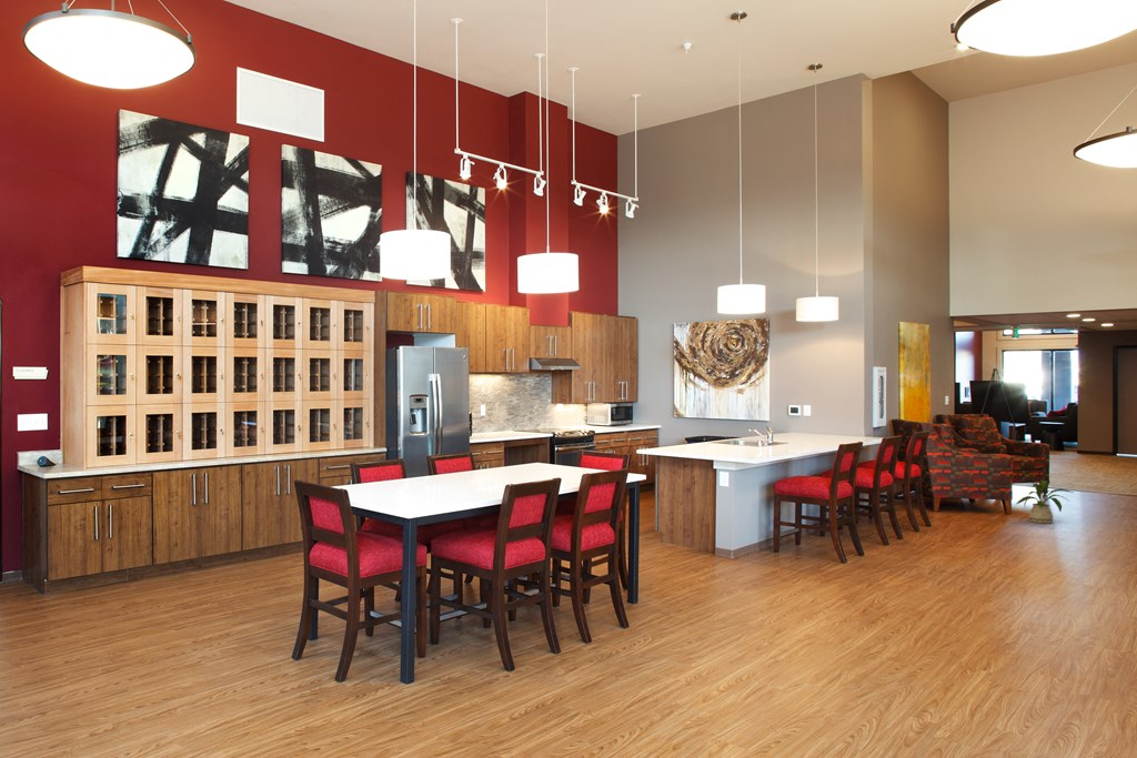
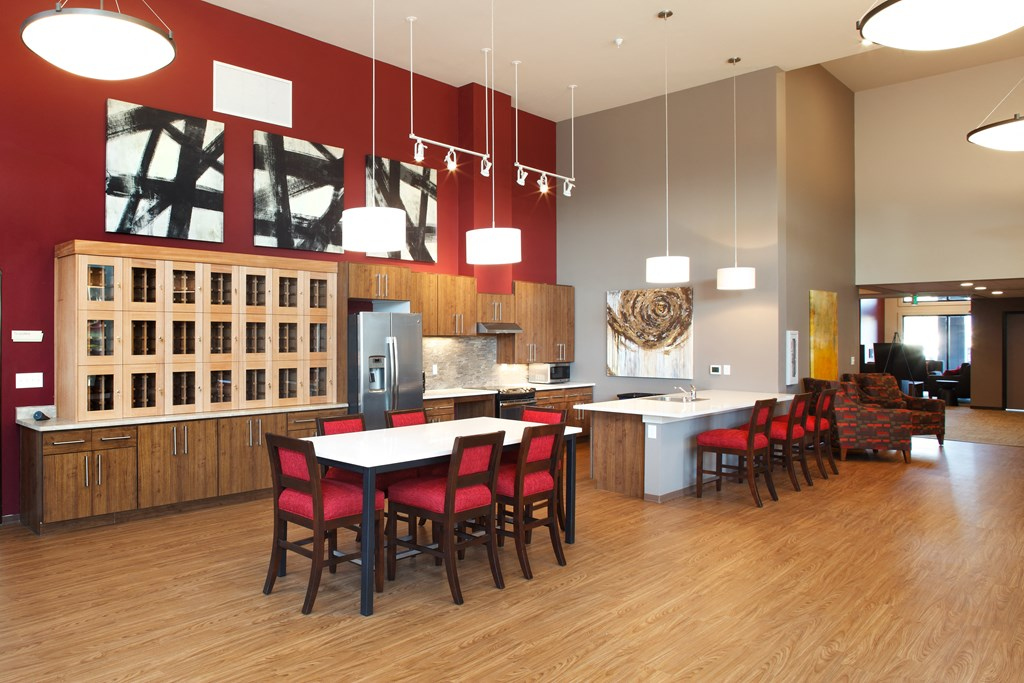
- house plant [1015,473,1074,525]
